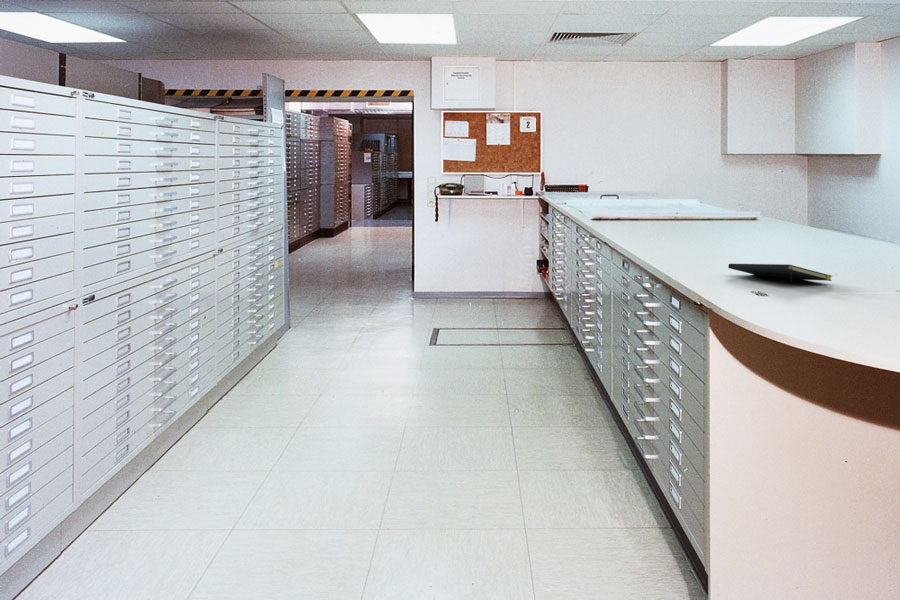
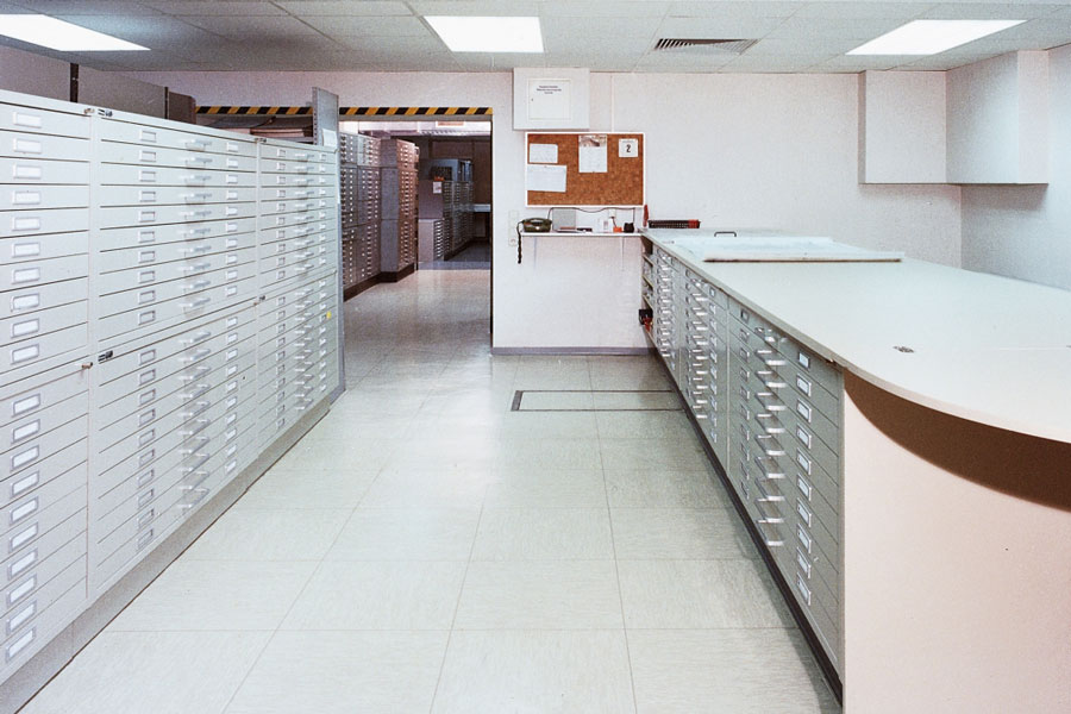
- notepad [727,263,833,282]
